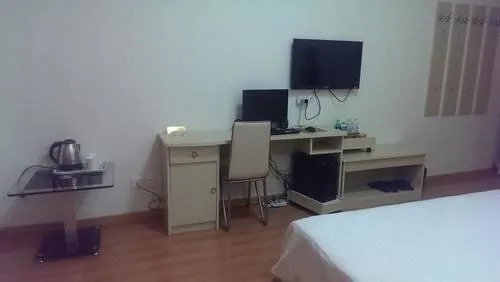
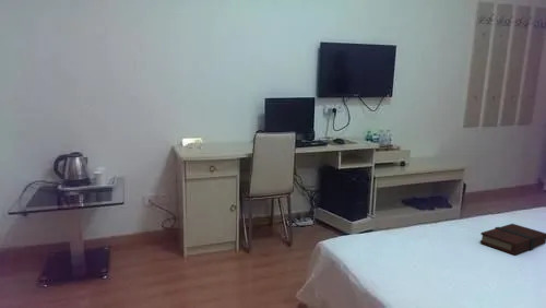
+ book [479,223,546,256]
